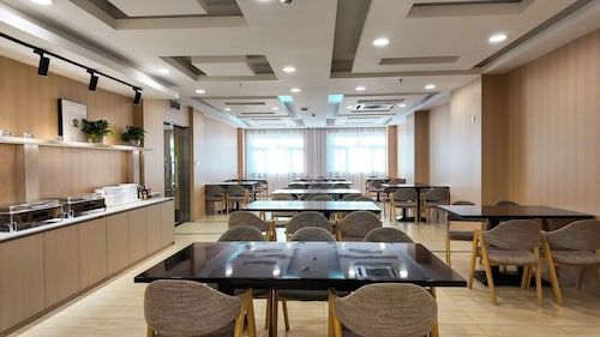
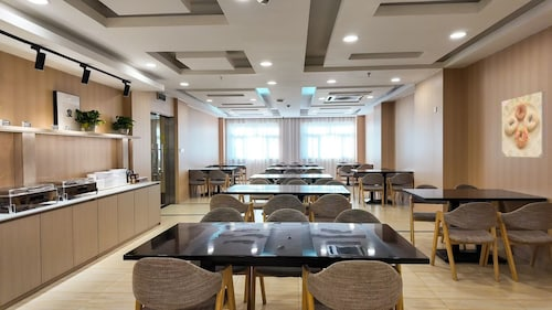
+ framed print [500,90,545,159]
